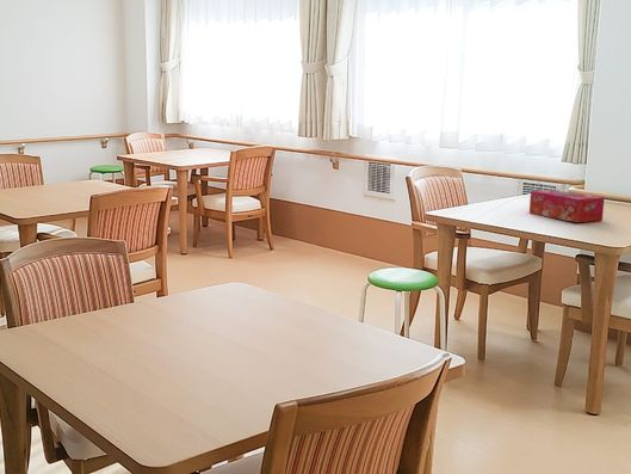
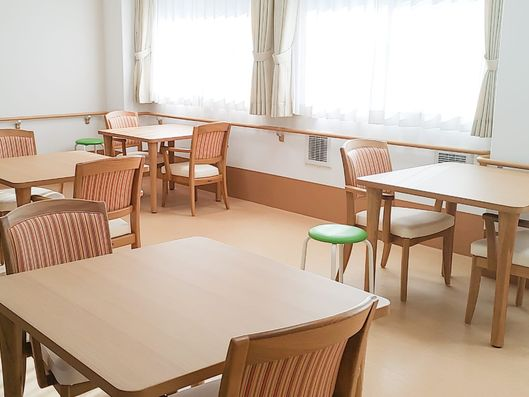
- tissue box [528,189,605,223]
